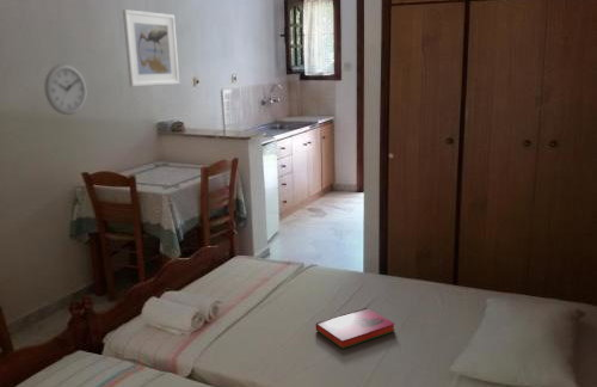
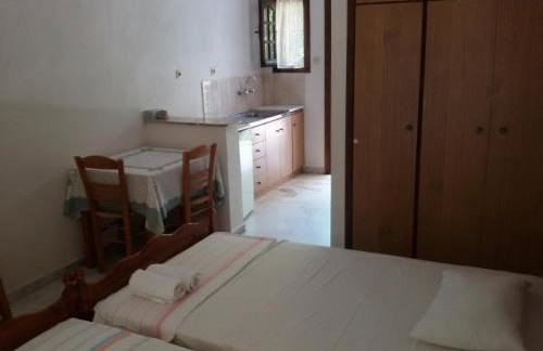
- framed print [122,8,180,88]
- hardback book [315,307,395,350]
- wall clock [44,63,87,116]
